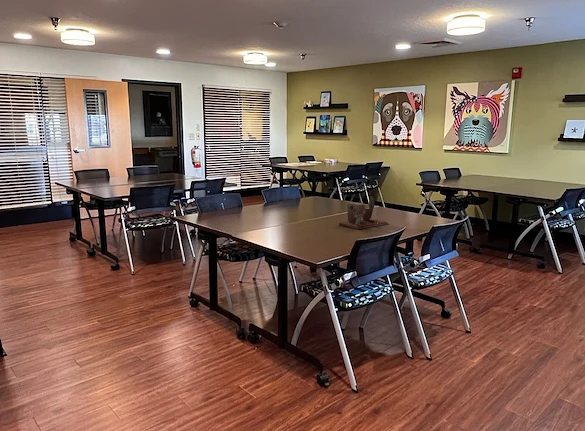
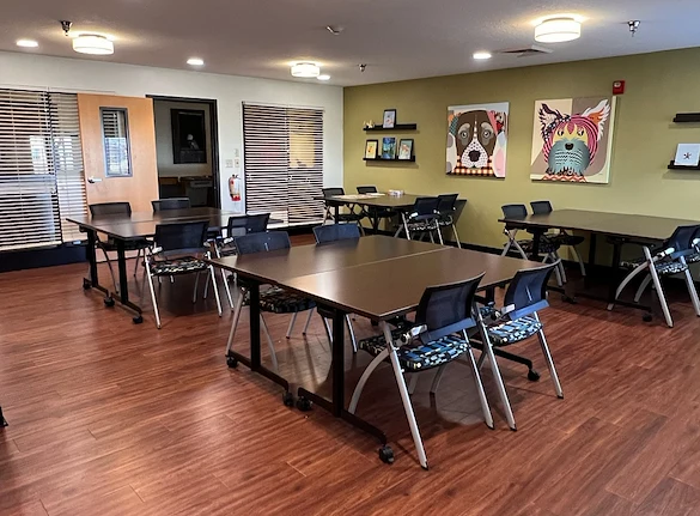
- desk organizer [337,196,389,230]
